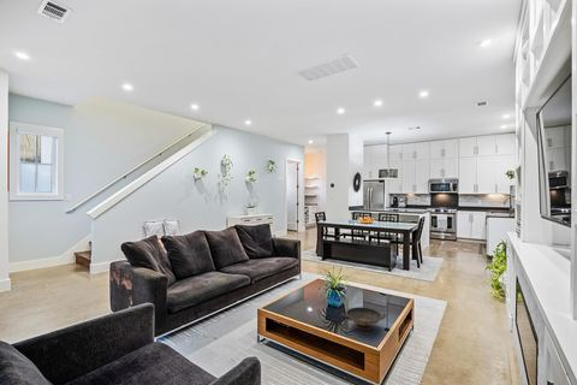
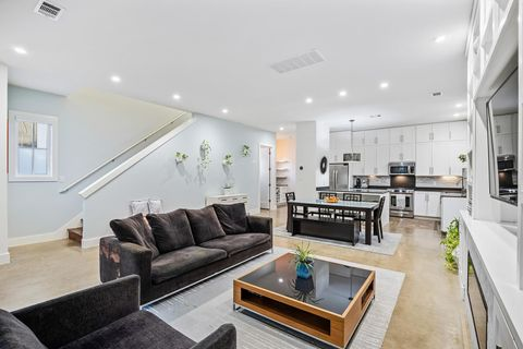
- decorative bowl [340,306,387,332]
